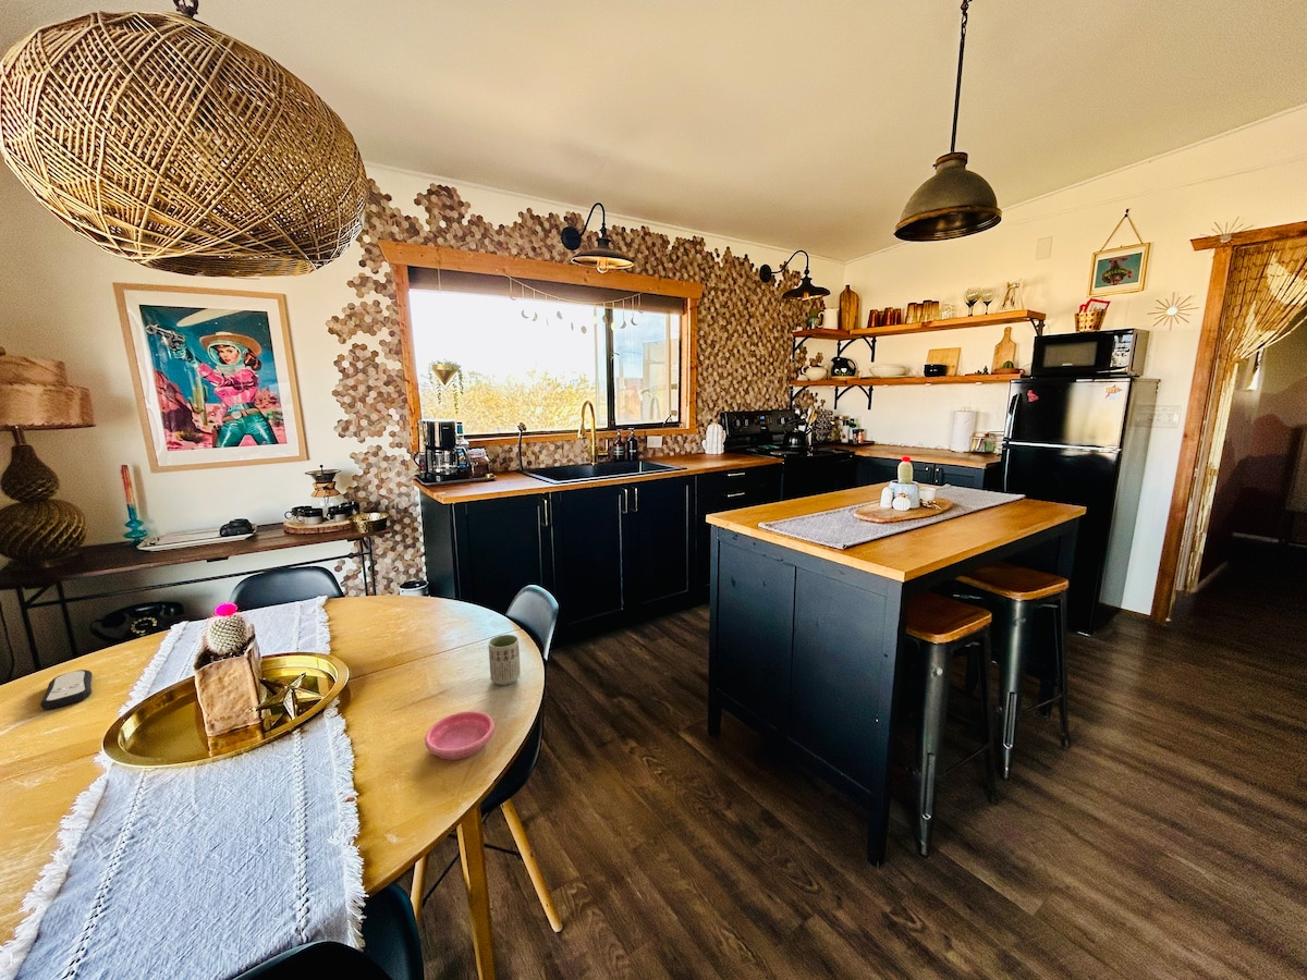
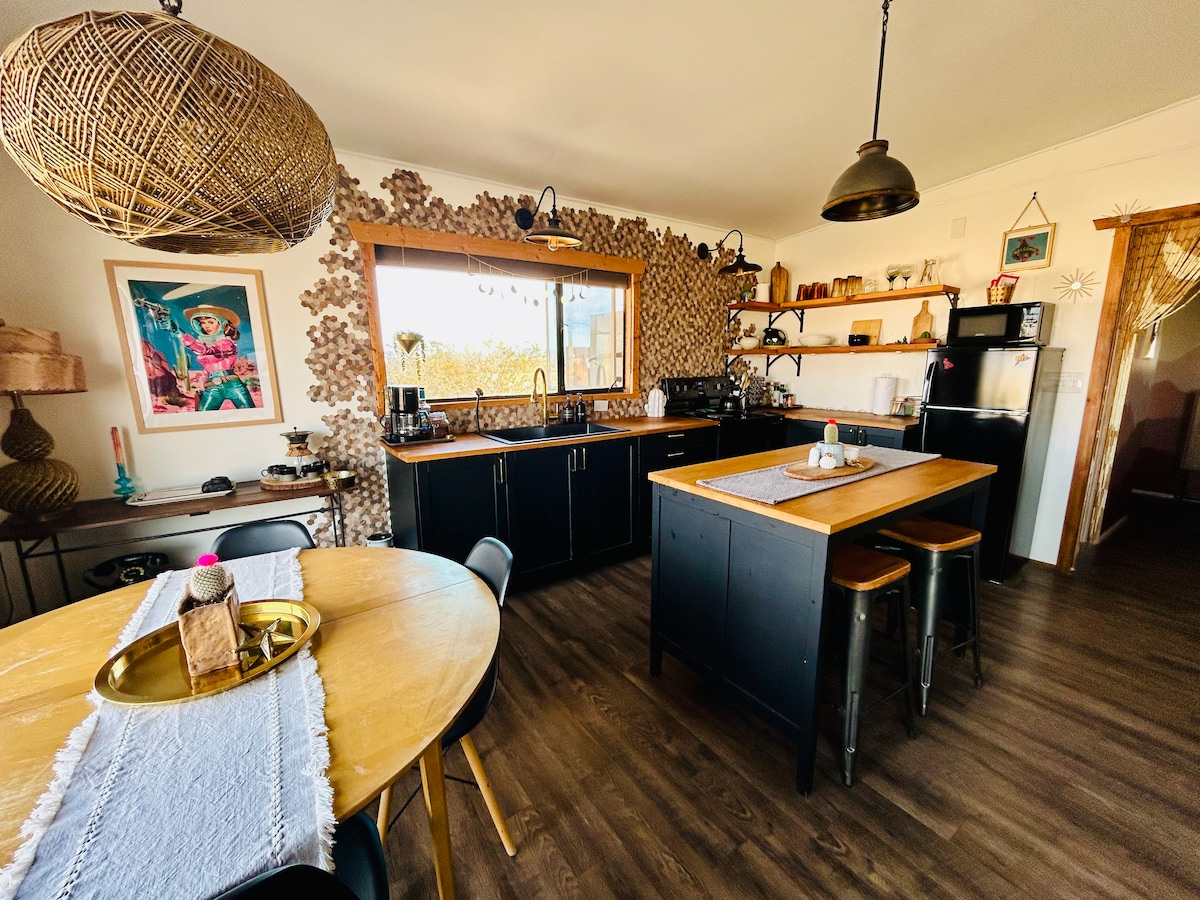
- cup [488,634,522,686]
- saucer [424,710,496,761]
- remote control [39,669,94,710]
